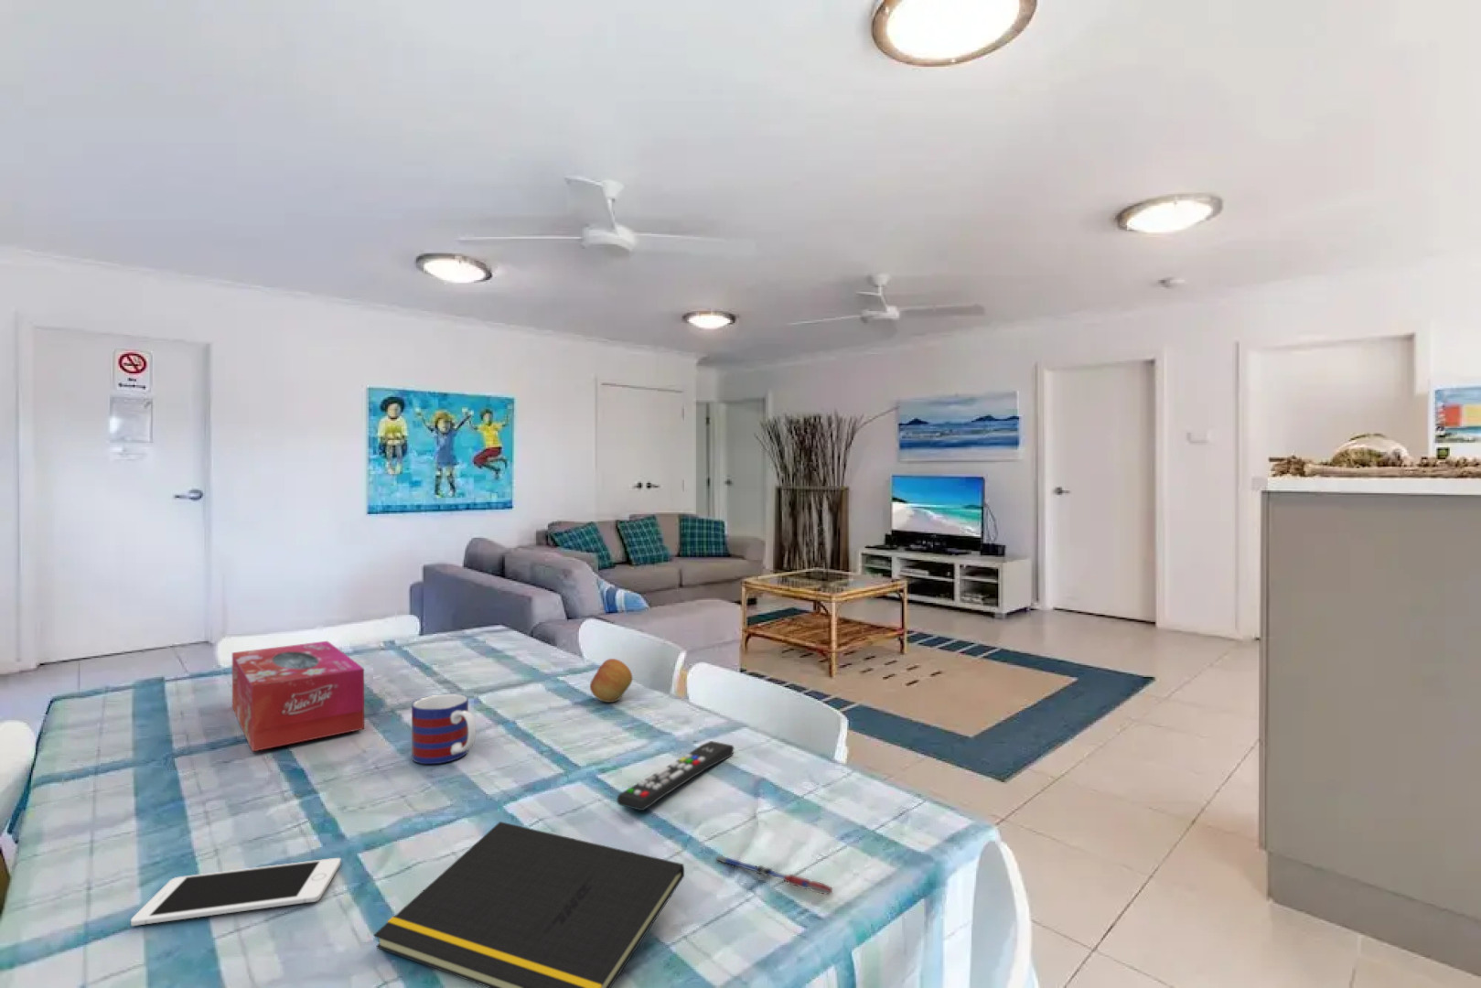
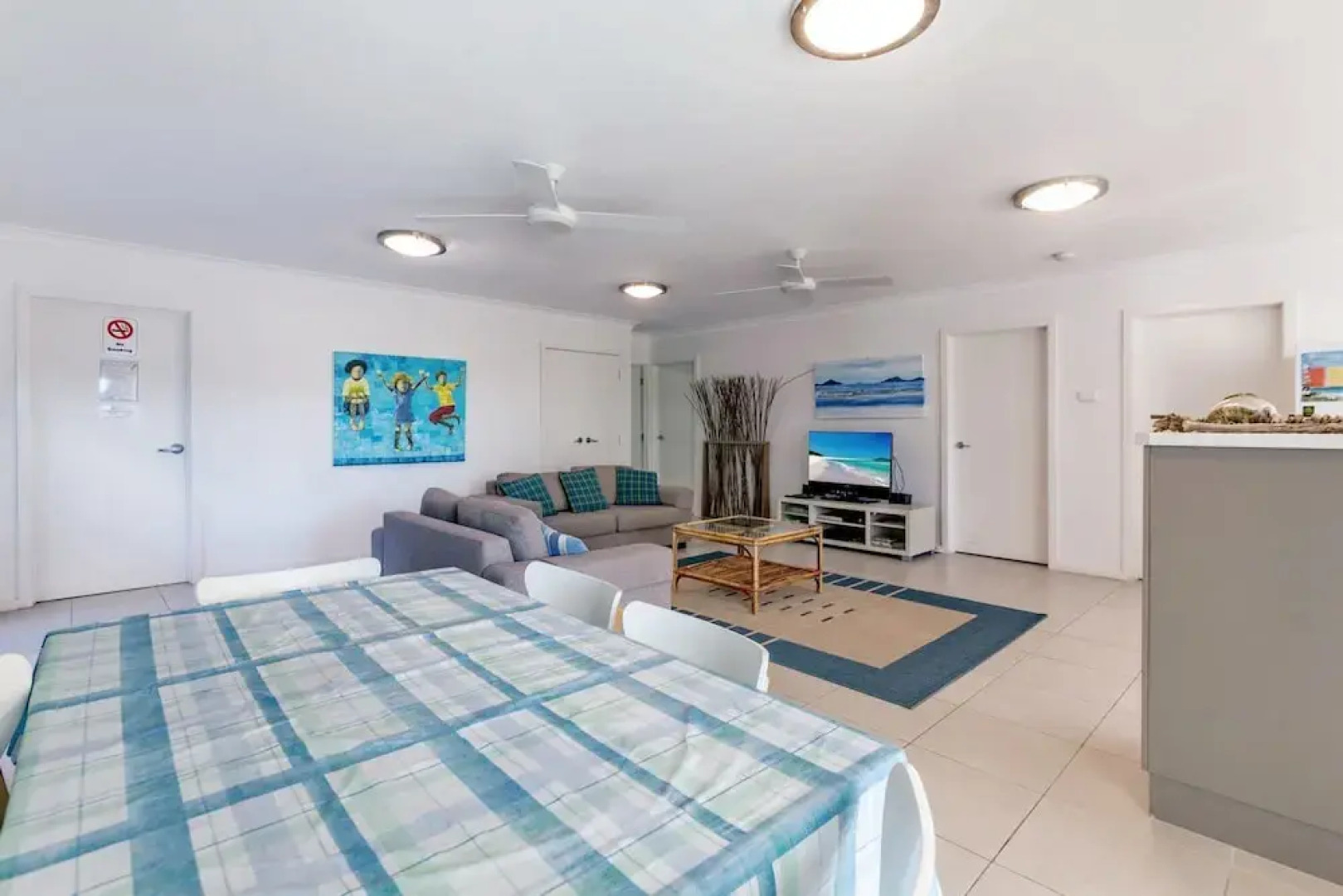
- cell phone [130,857,341,926]
- remote control [615,740,736,812]
- pen [713,856,835,895]
- mug [410,694,476,765]
- notepad [373,820,685,988]
- fruit [589,658,634,704]
- tissue box [232,641,365,752]
